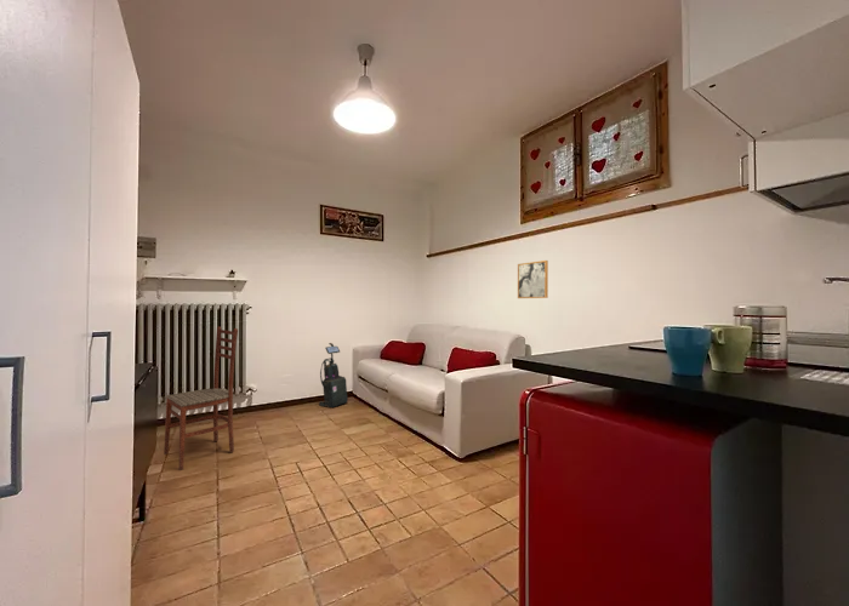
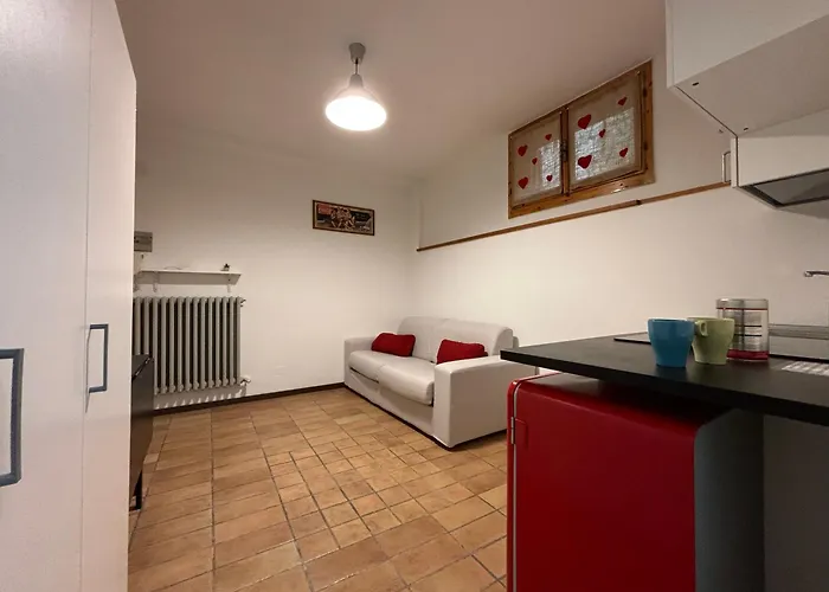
- wall art [517,259,549,299]
- vacuum cleaner [318,342,349,408]
- dining chair [163,326,239,471]
